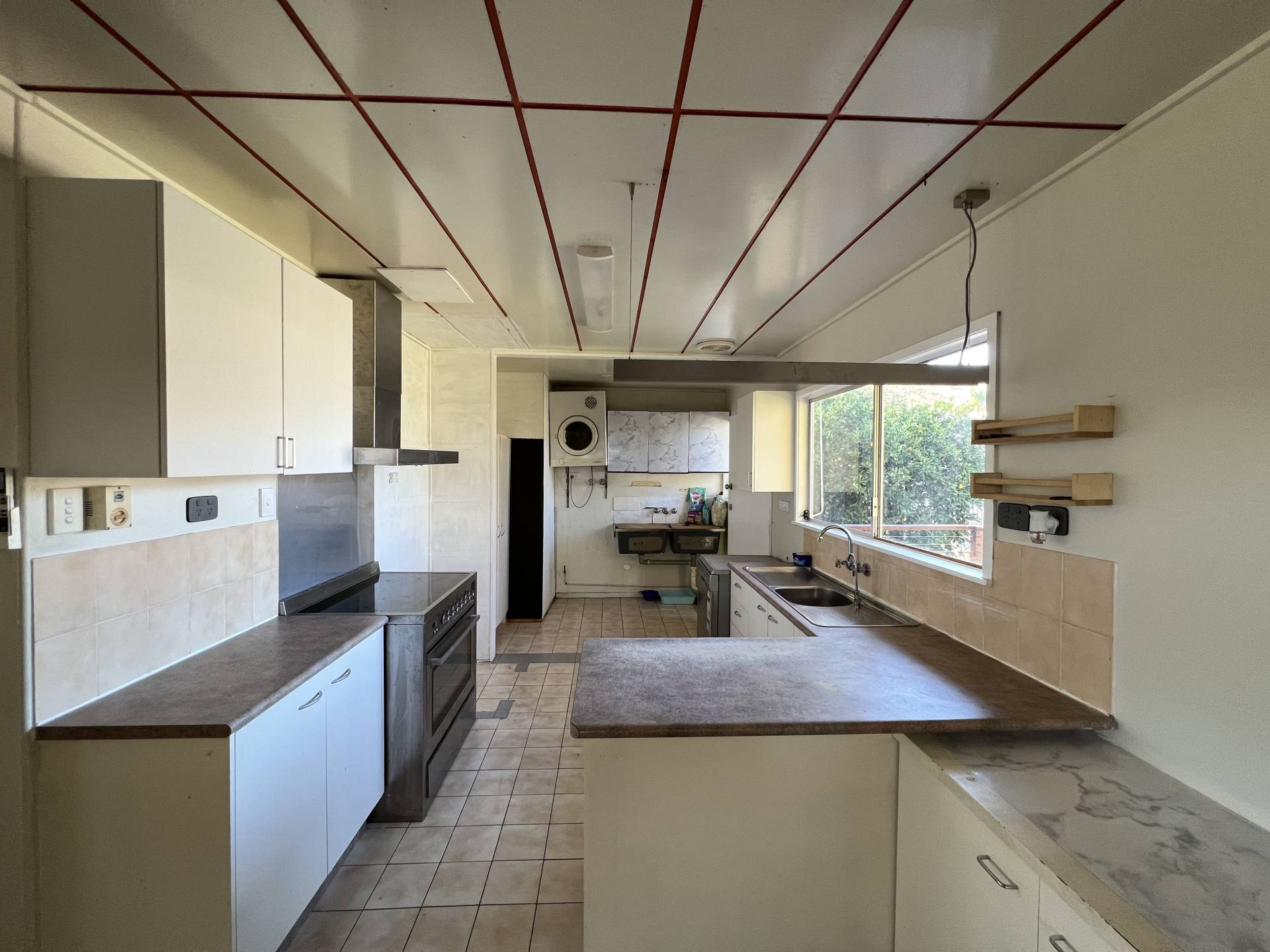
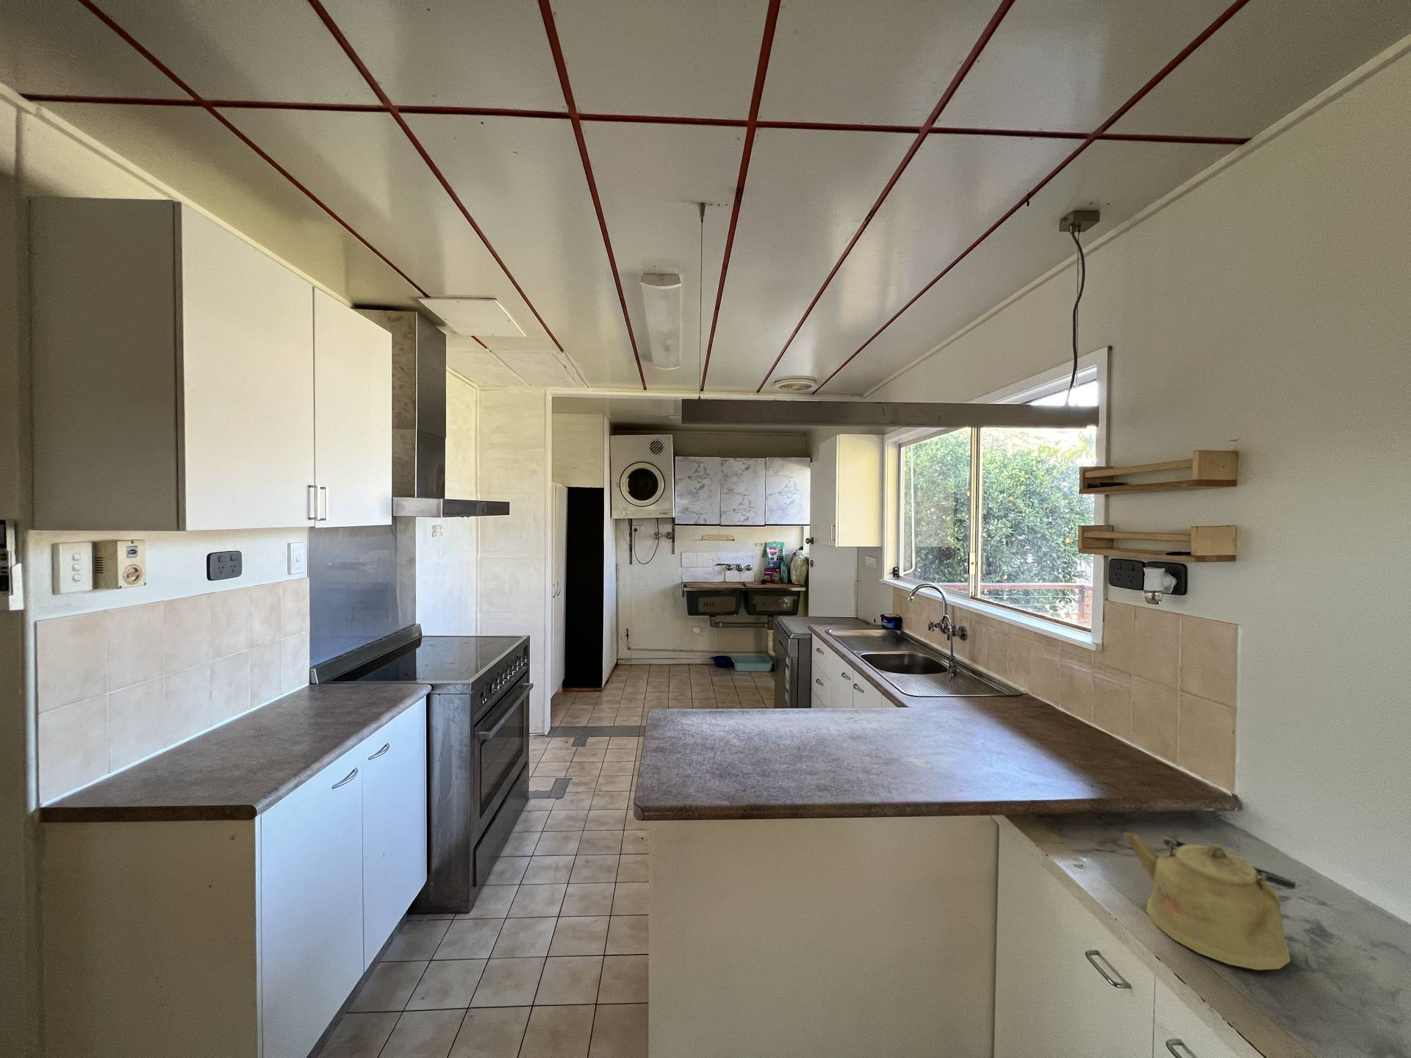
+ kettle [1123,832,1297,970]
